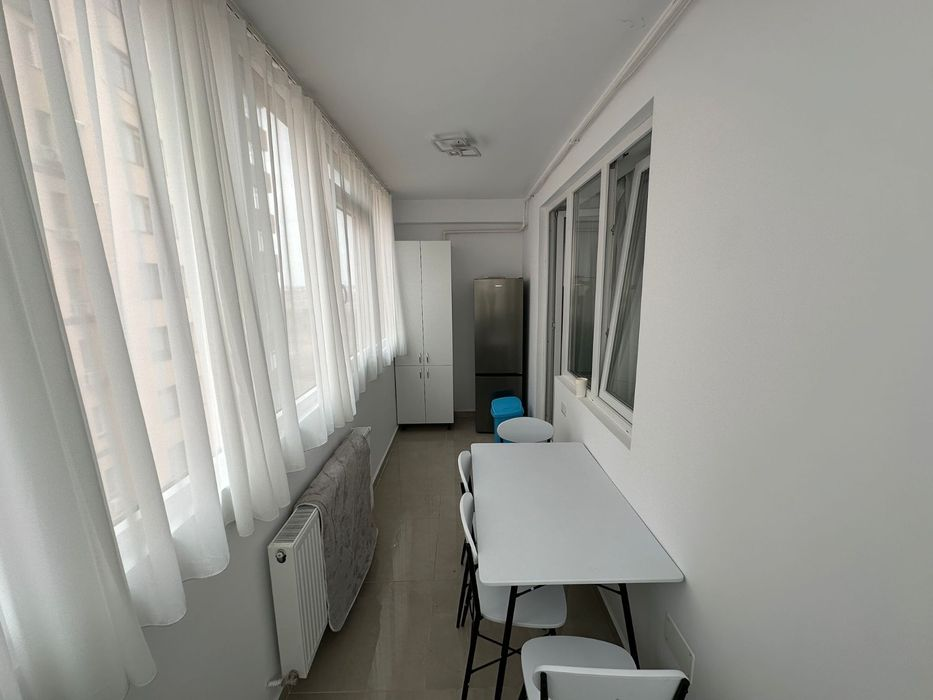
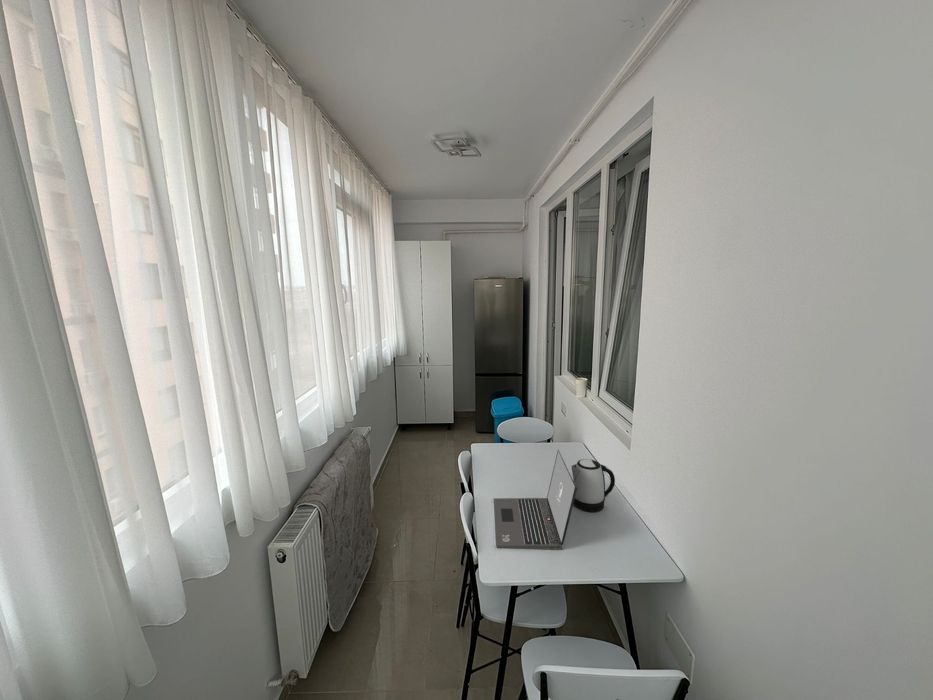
+ laptop [493,449,577,550]
+ kettle [570,458,616,513]
